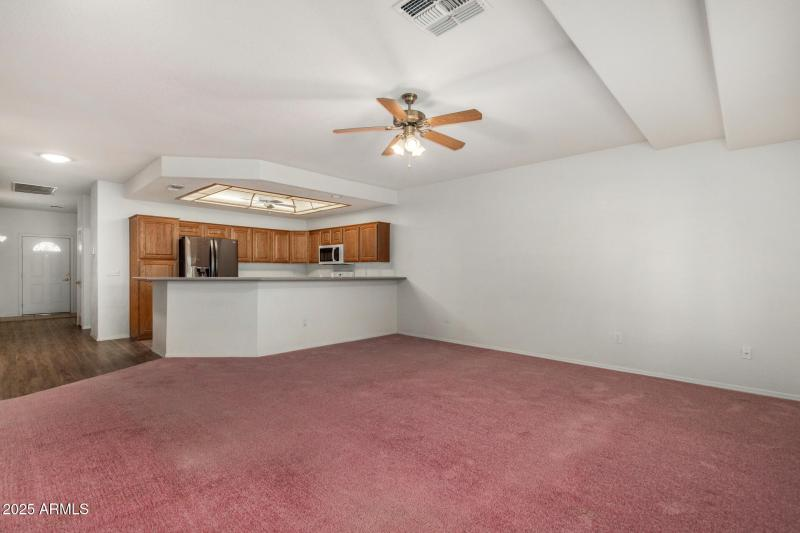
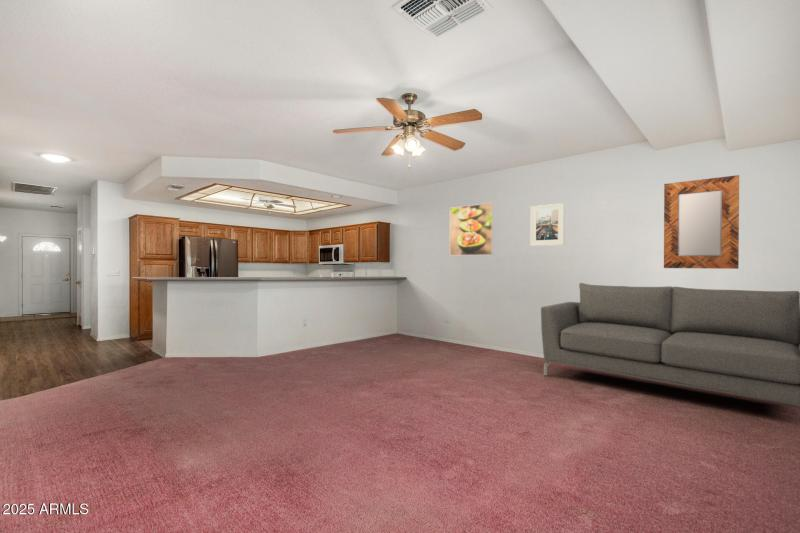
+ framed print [530,202,565,247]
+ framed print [449,202,494,256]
+ home mirror [663,174,740,270]
+ sofa [540,282,800,407]
